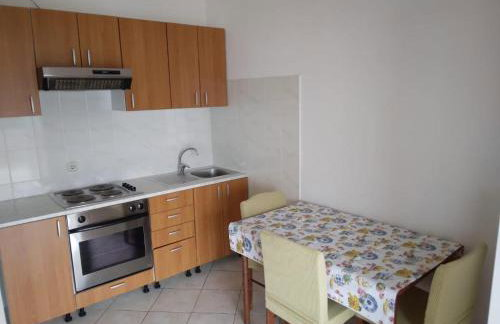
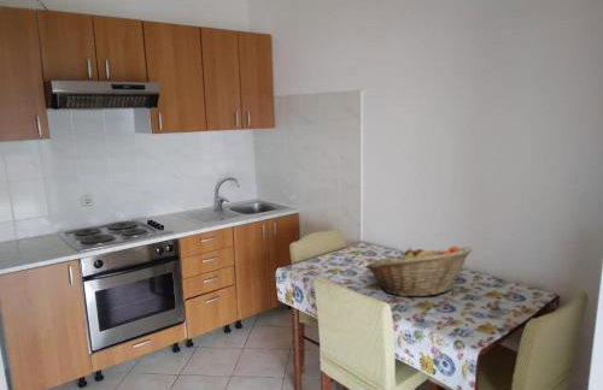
+ fruit basket [364,244,474,297]
